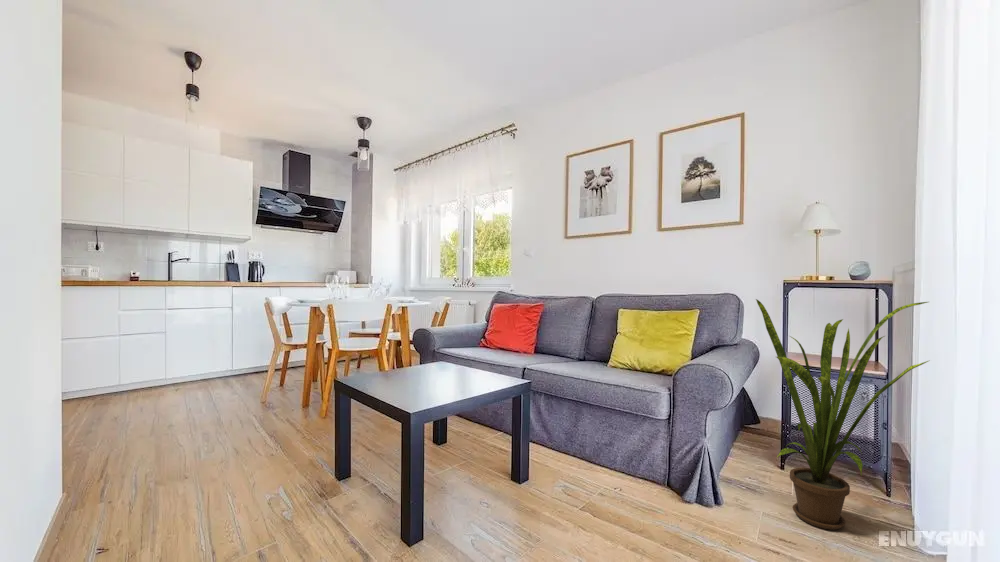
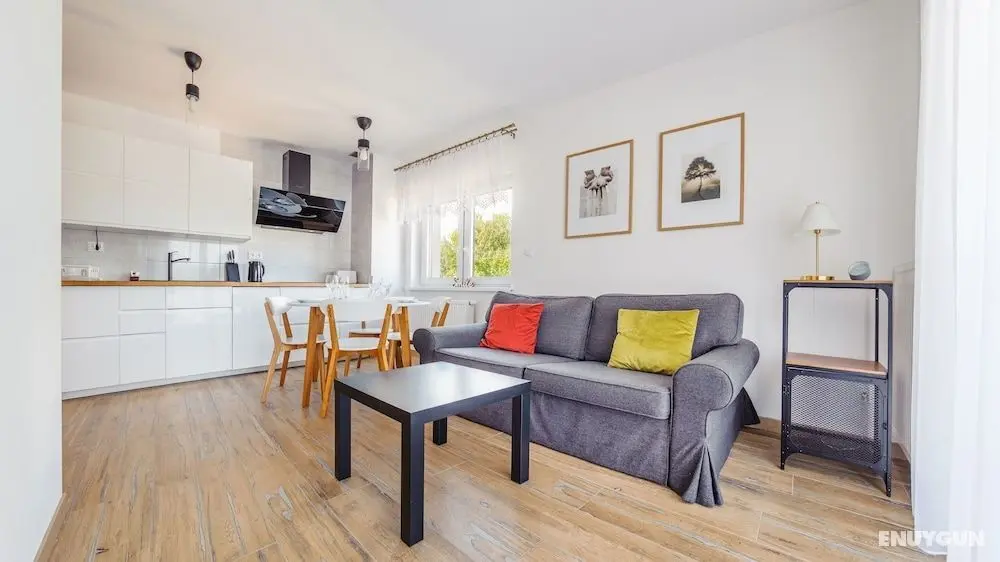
- house plant [755,298,931,531]
